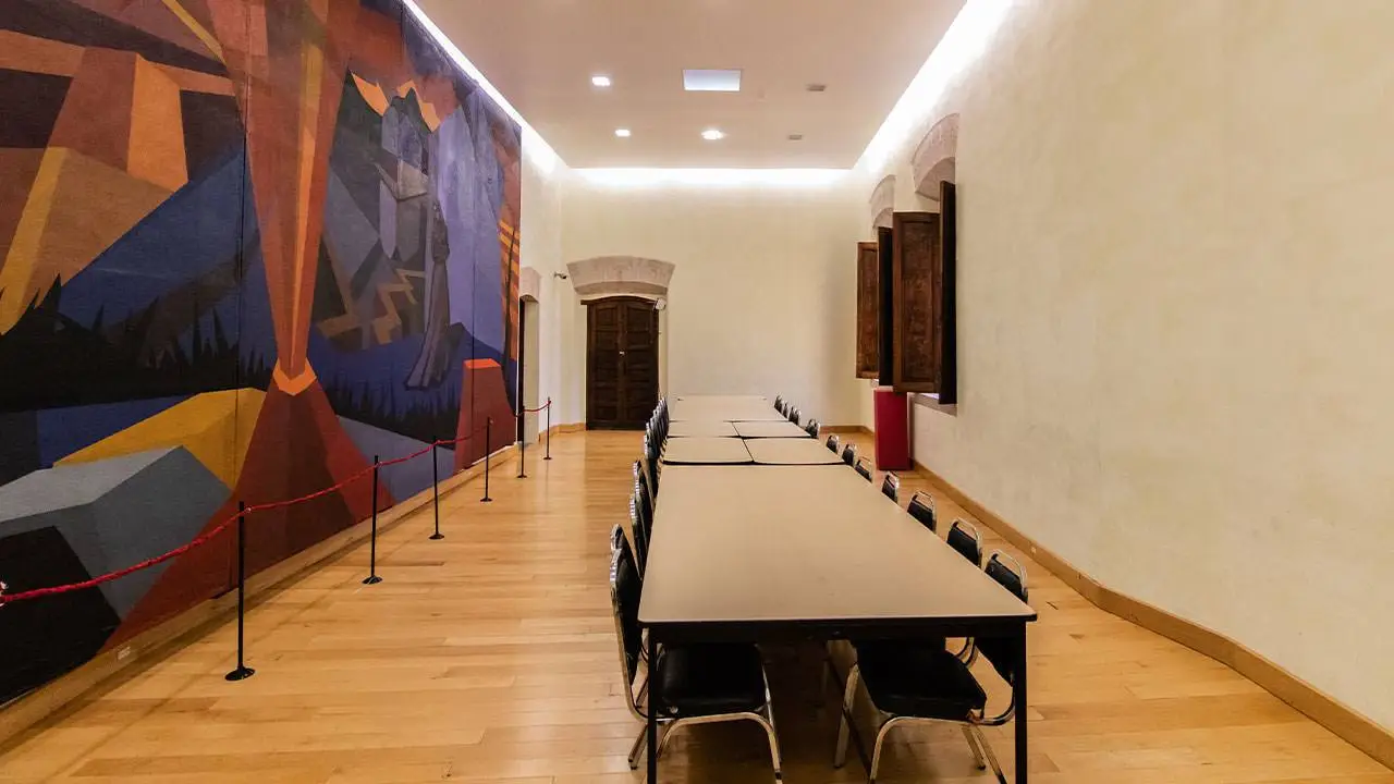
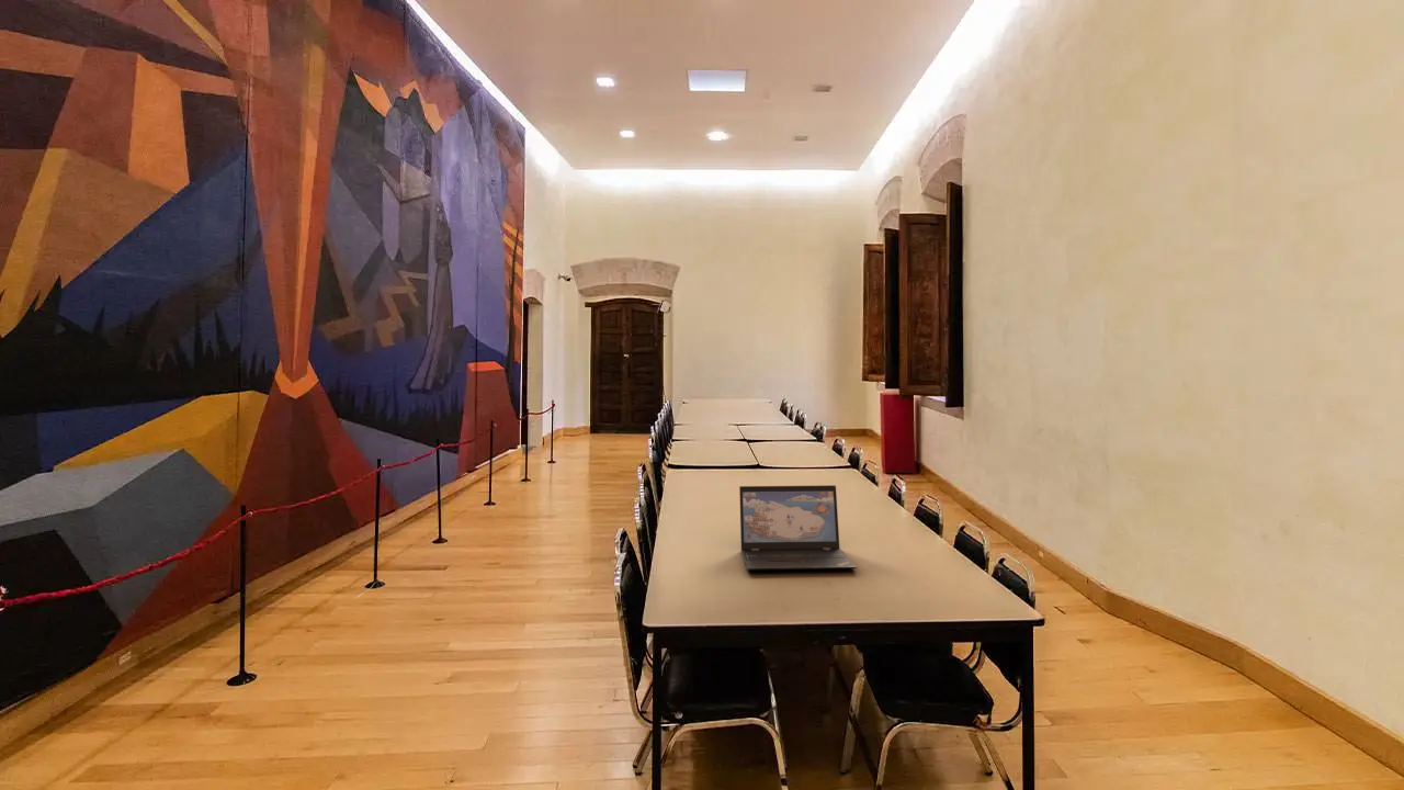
+ laptop [738,484,858,571]
